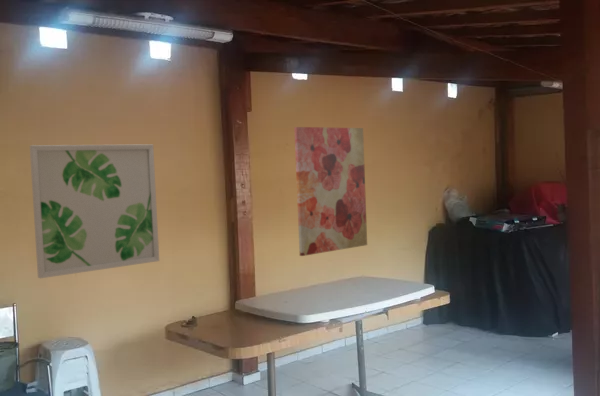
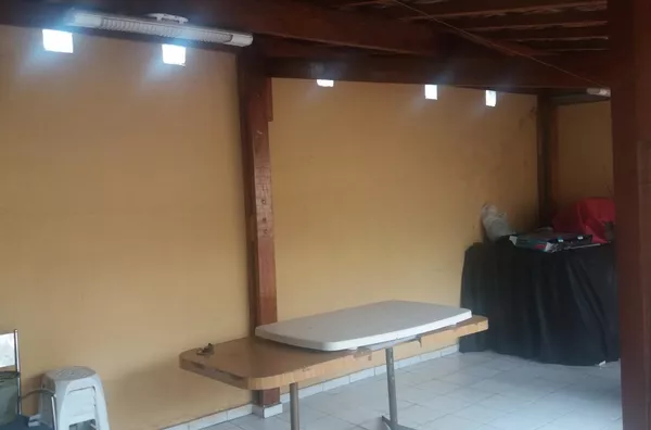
- wall art [293,126,368,257]
- wall art [29,144,160,279]
